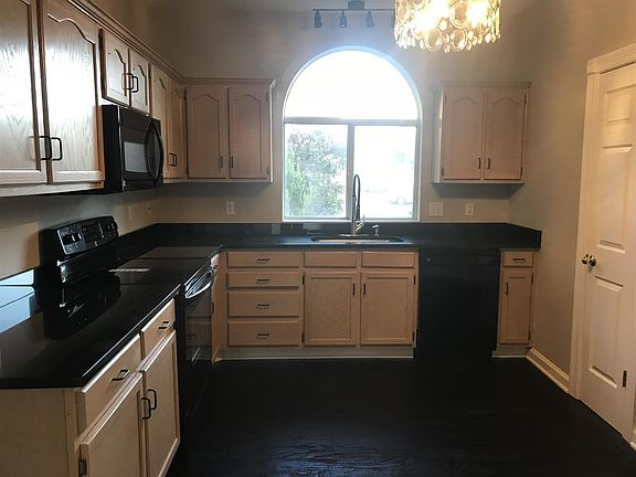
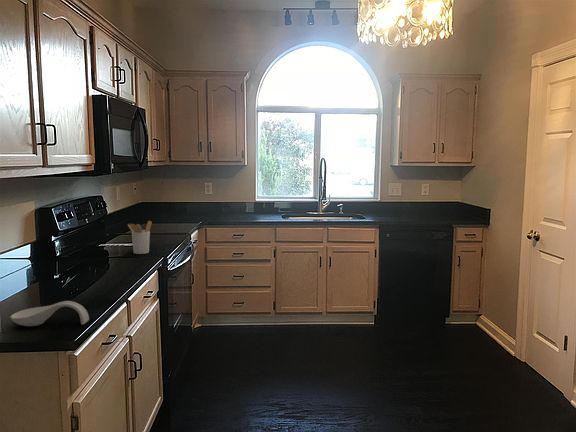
+ spoon rest [9,300,90,327]
+ utensil holder [127,220,153,255]
